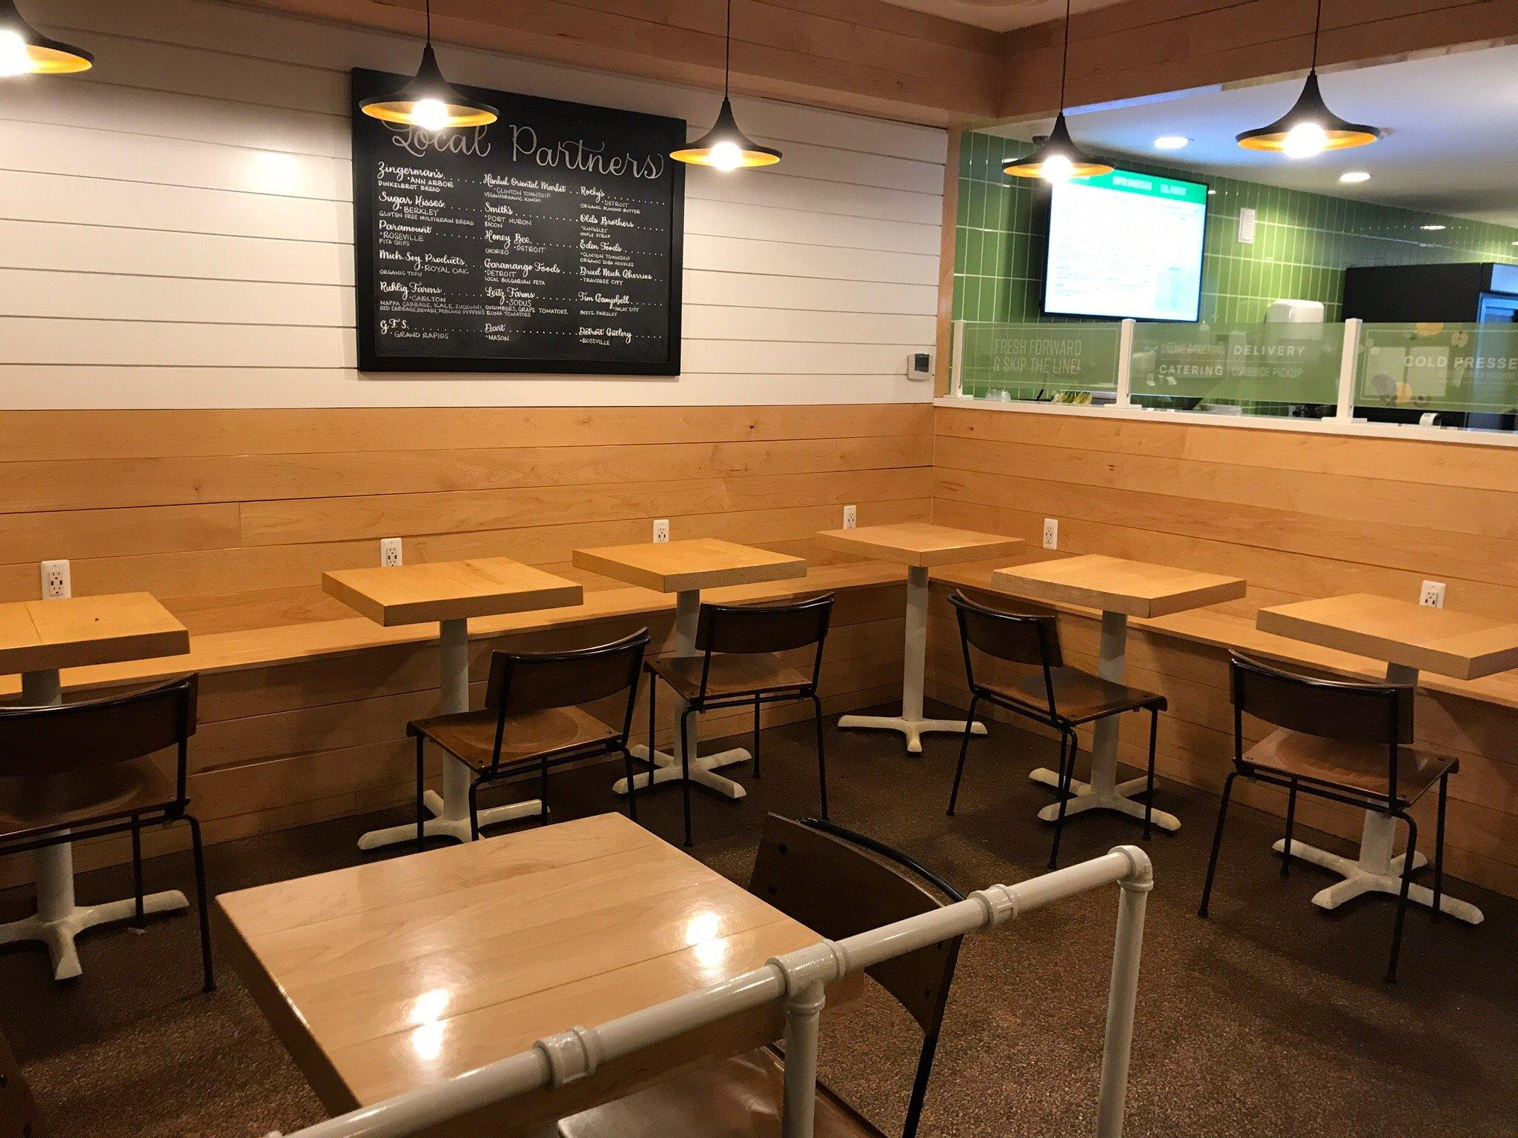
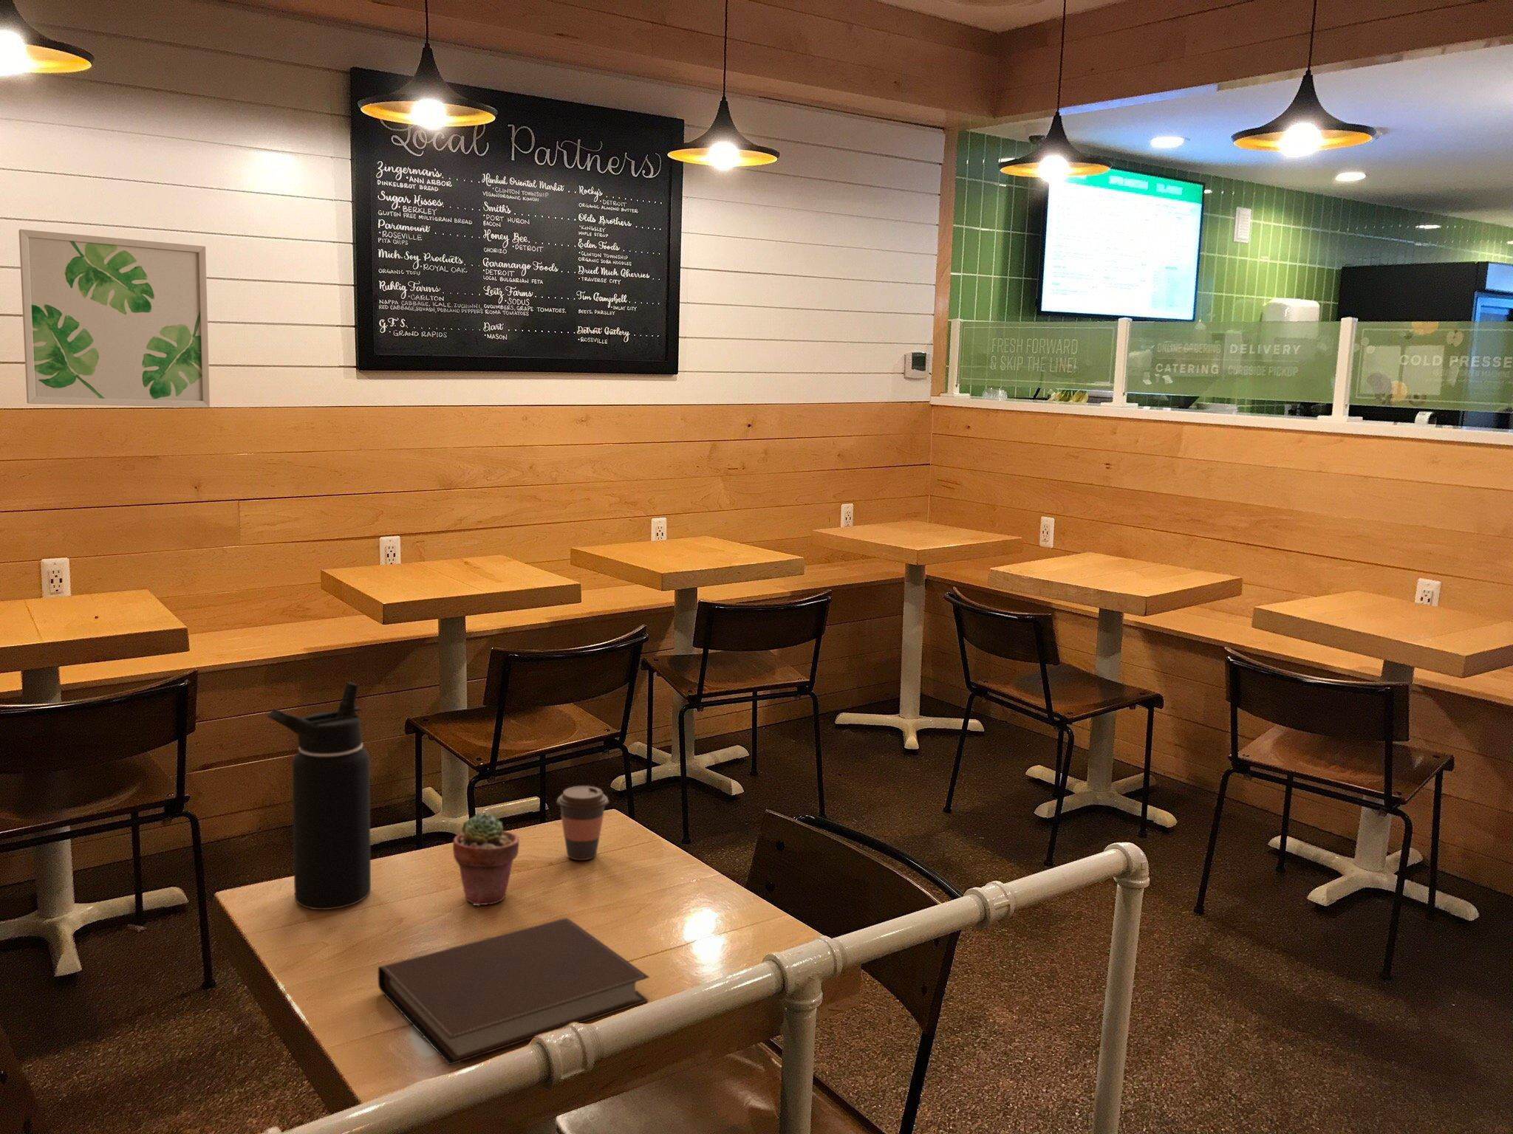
+ water bottle [266,681,372,910]
+ wall art [19,229,211,409]
+ potted succulent [453,812,521,906]
+ notebook [378,917,650,1066]
+ coffee cup [556,785,610,861]
